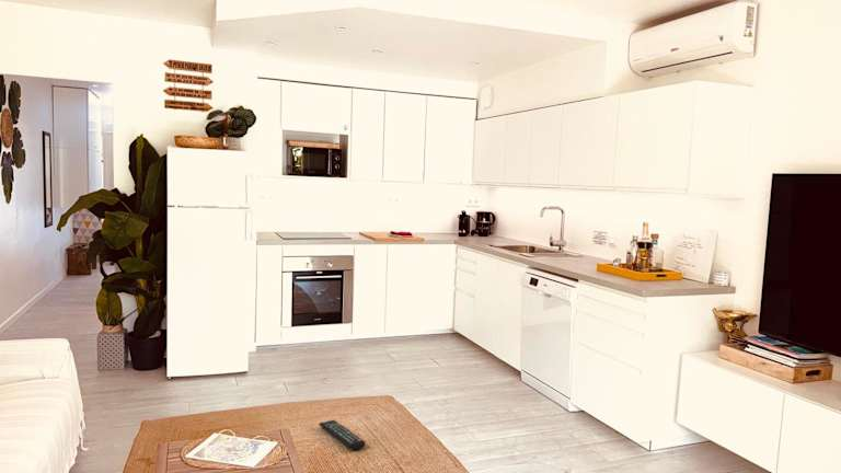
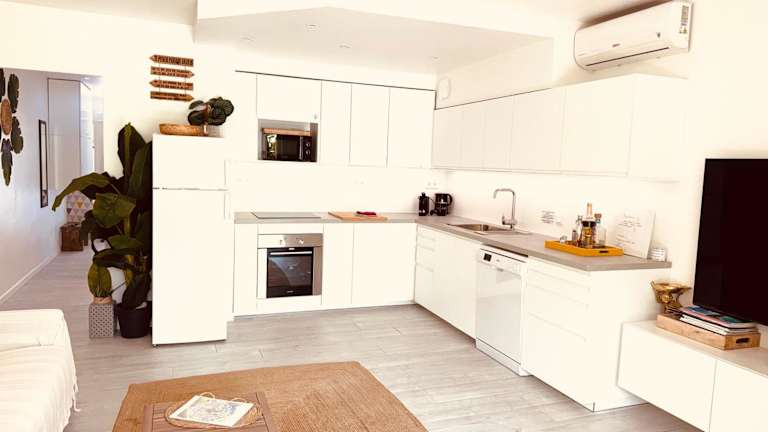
- remote control [318,419,366,451]
